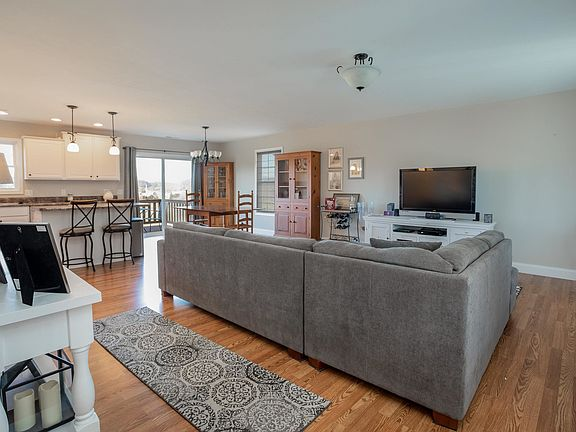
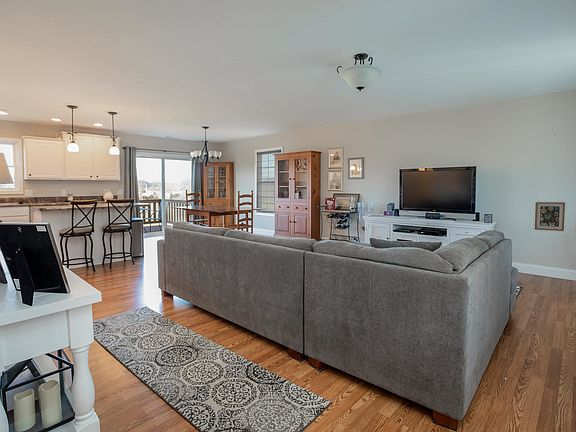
+ wall art [534,201,566,232]
